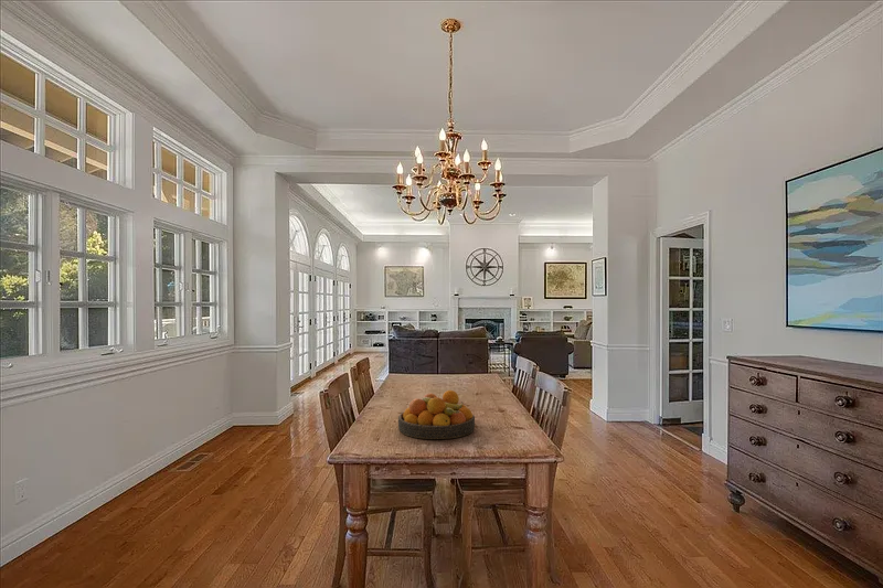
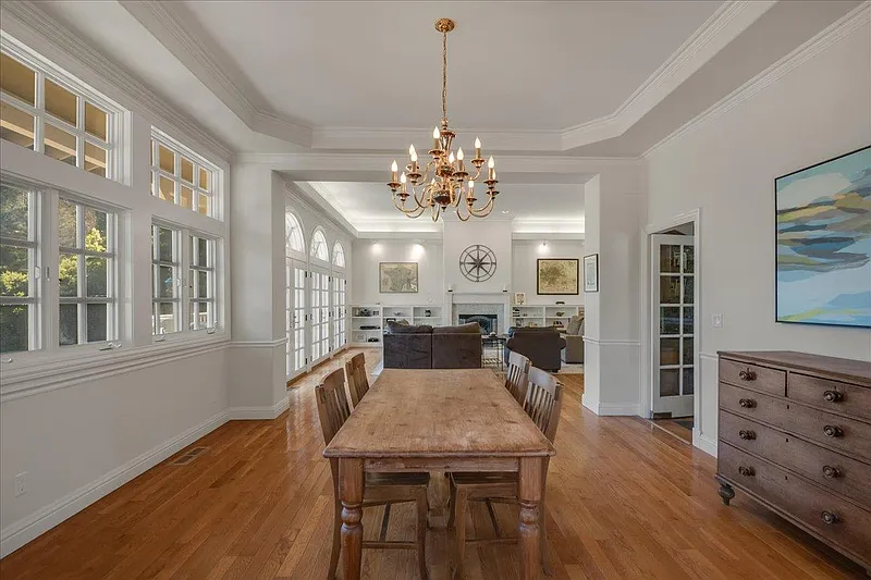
- fruit bowl [397,389,476,440]
